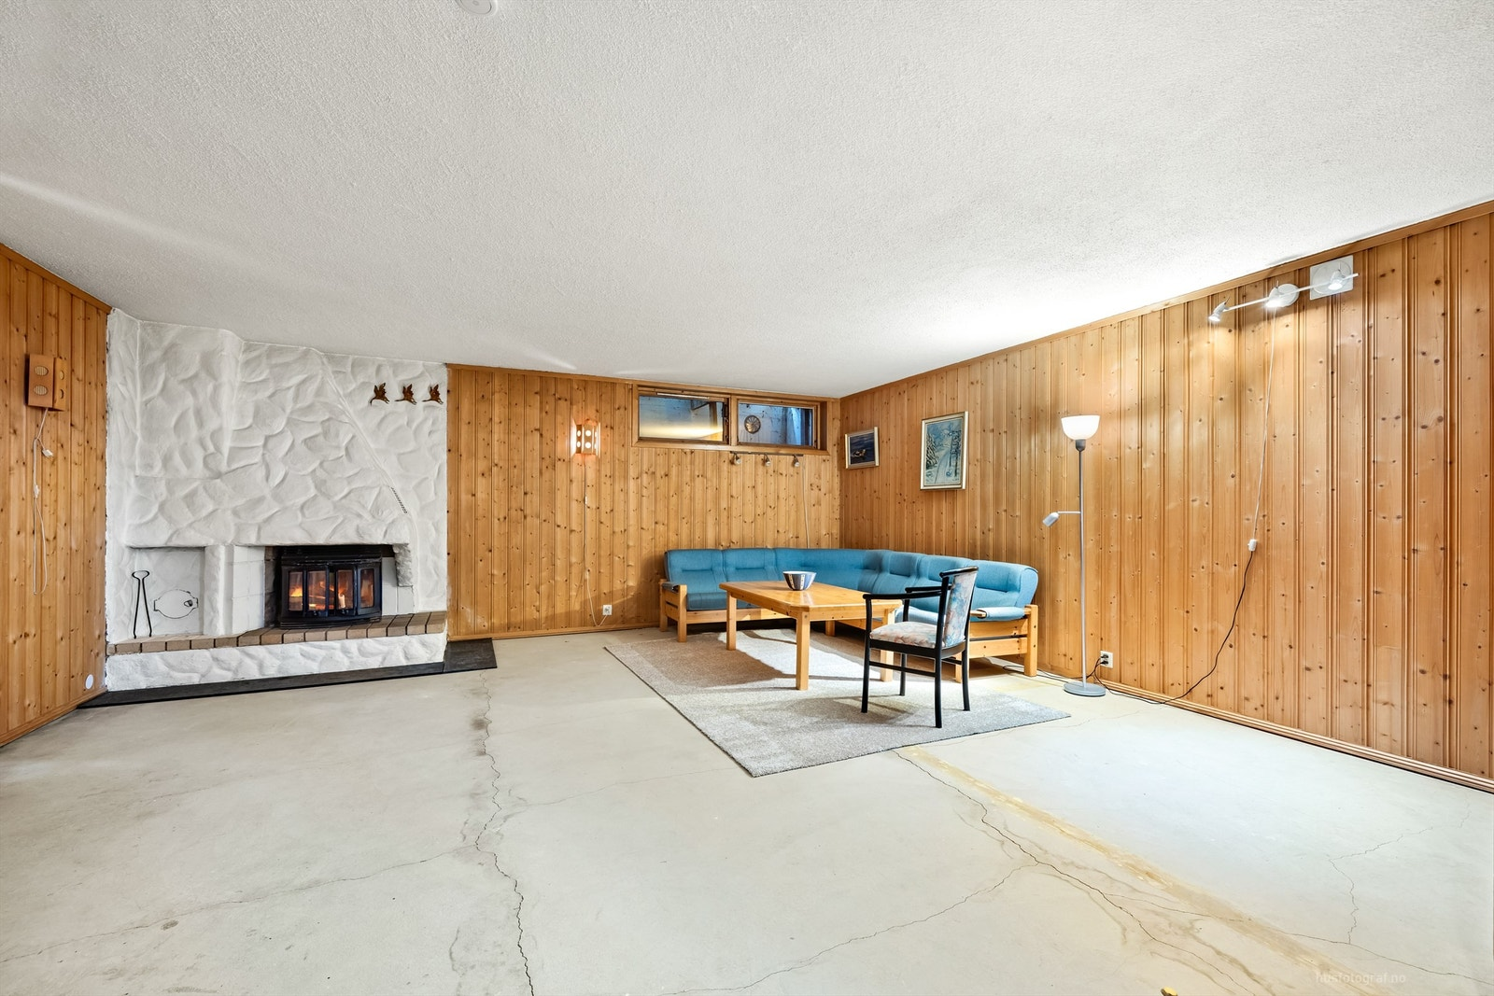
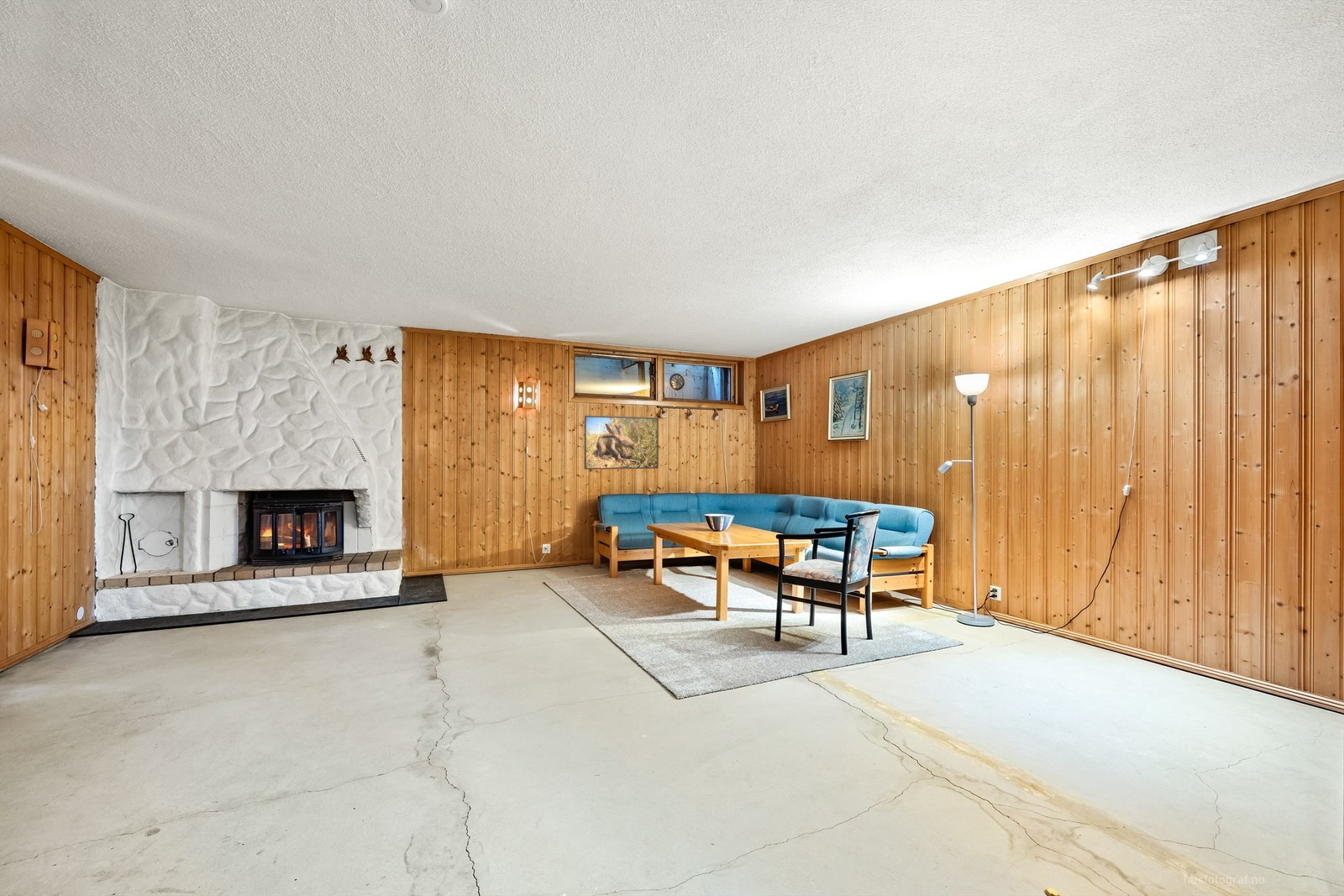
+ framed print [584,415,659,470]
